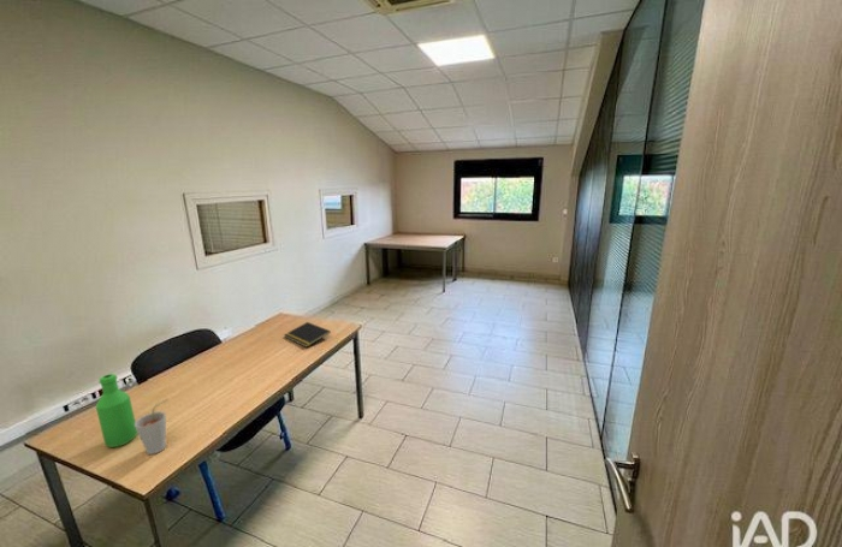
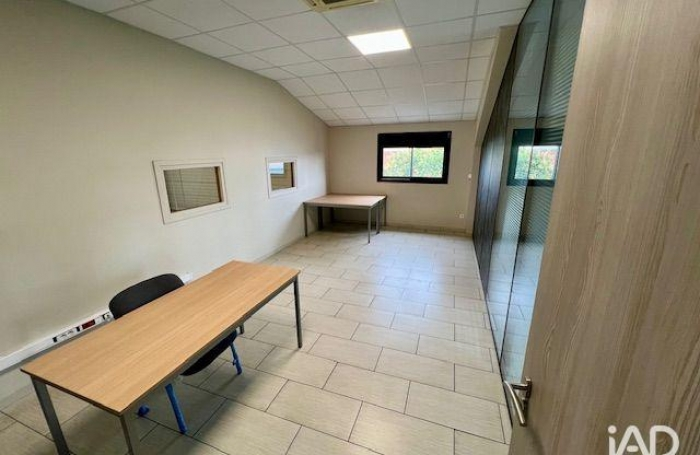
- notepad [283,321,332,349]
- bottle [95,373,138,448]
- cup [135,398,170,456]
